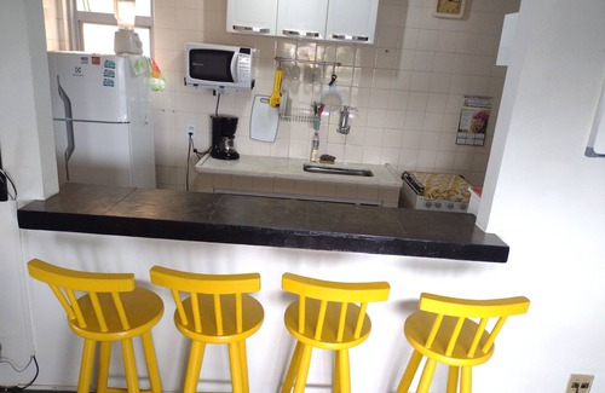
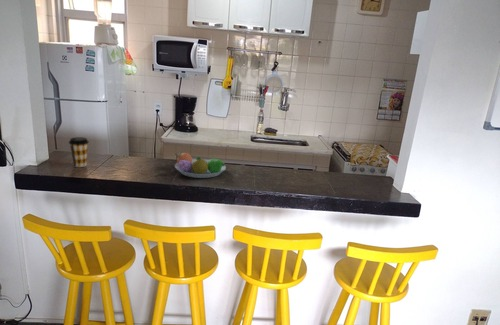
+ fruit bowl [174,151,227,179]
+ coffee cup [68,136,90,168]
